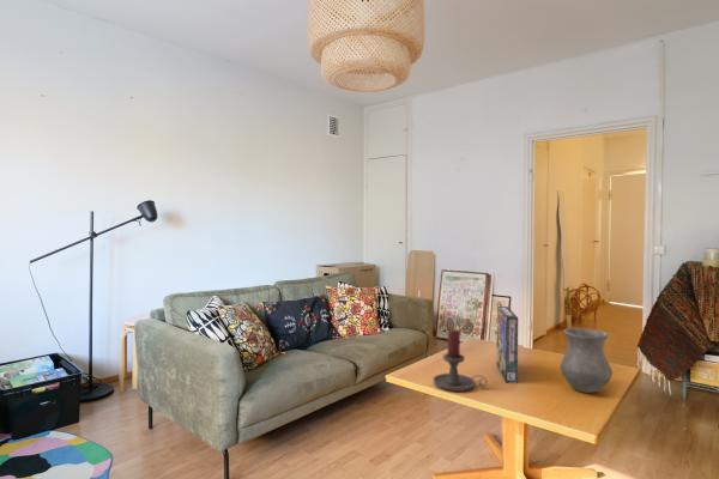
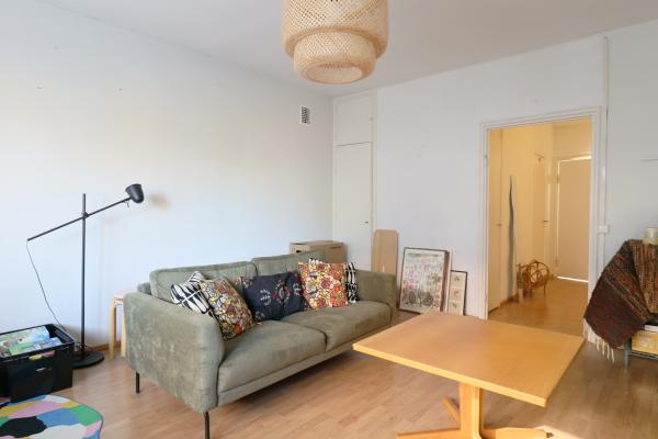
- vase [560,327,614,394]
- video game box [495,305,519,384]
- candle holder [431,328,488,393]
